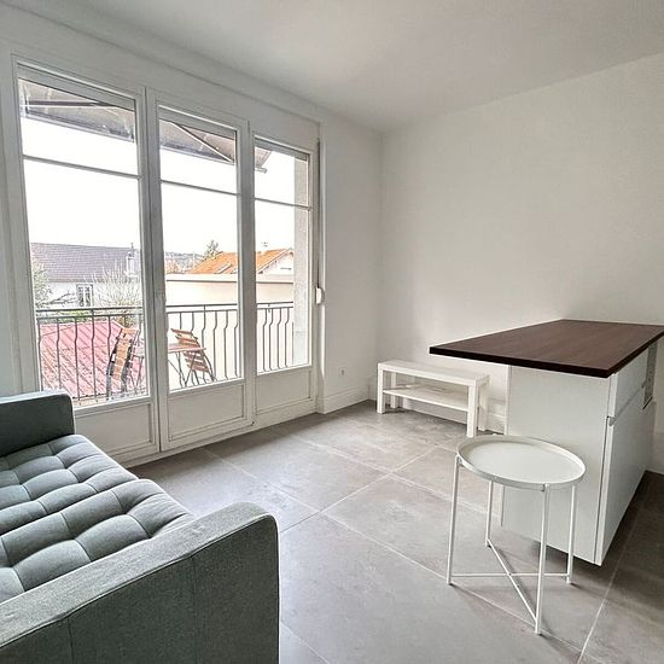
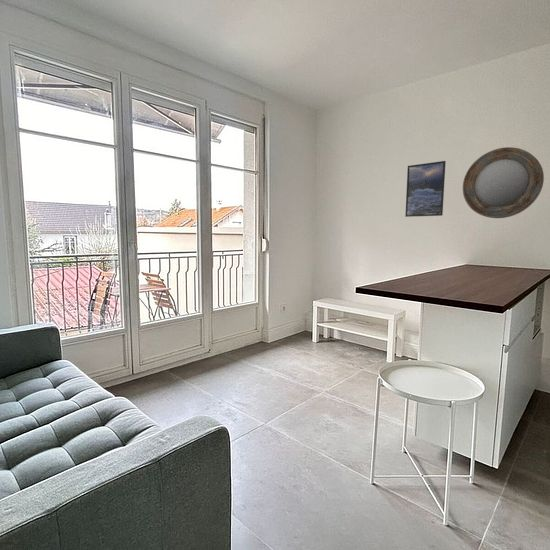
+ home mirror [462,146,545,219]
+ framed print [404,160,447,218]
